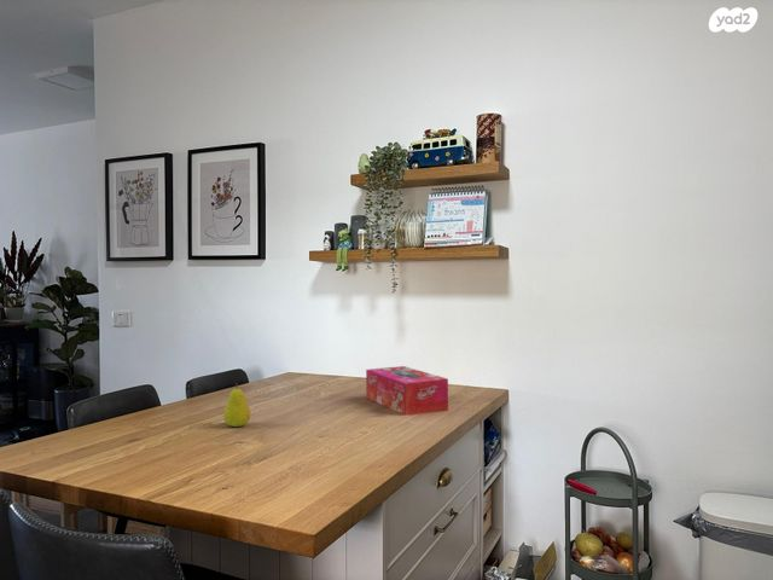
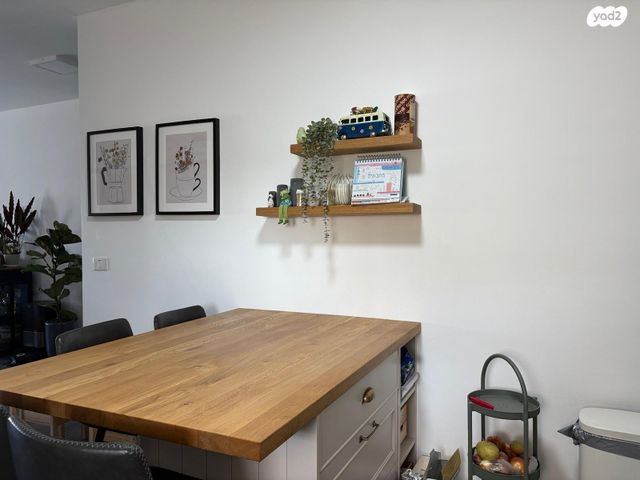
- fruit [222,382,251,428]
- tissue box [365,365,449,417]
